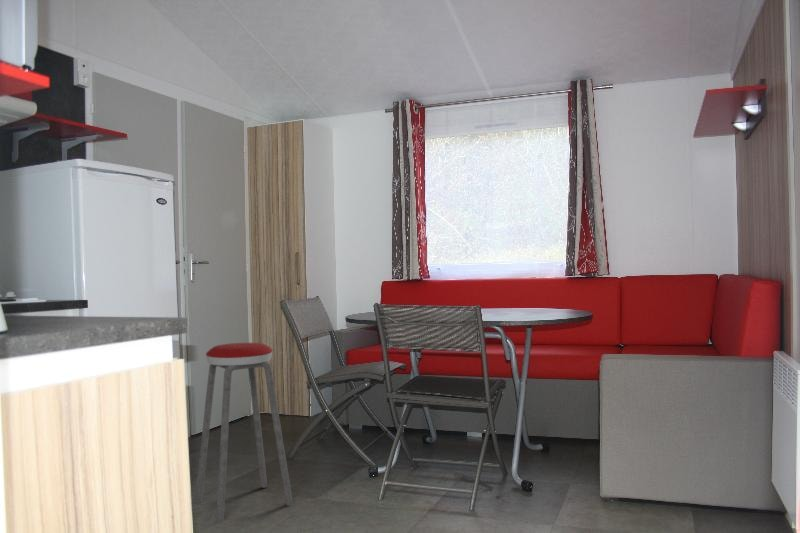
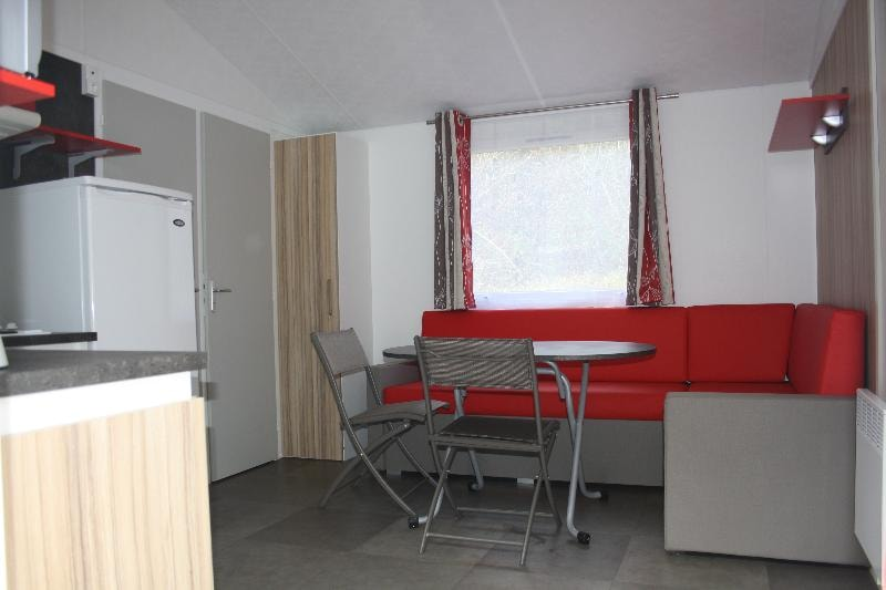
- music stool [194,342,294,524]
